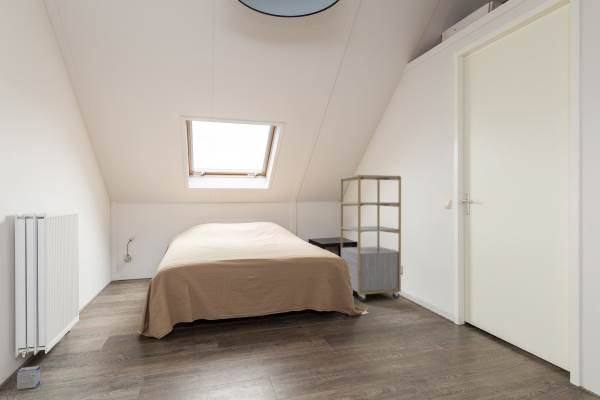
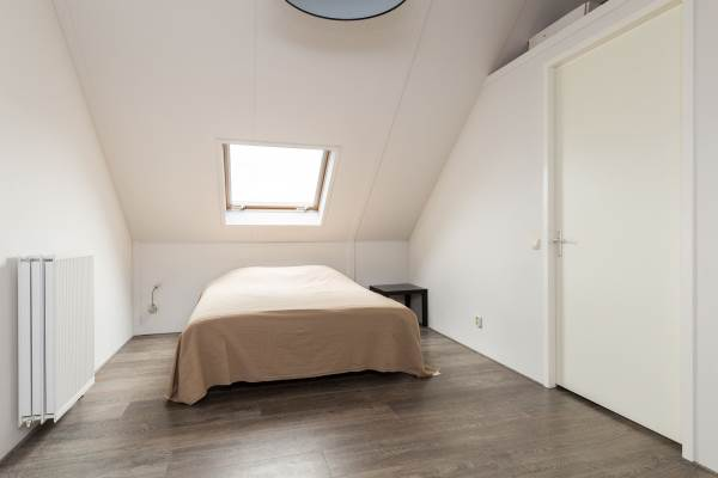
- box [16,365,41,391]
- shelving unit [340,174,402,303]
